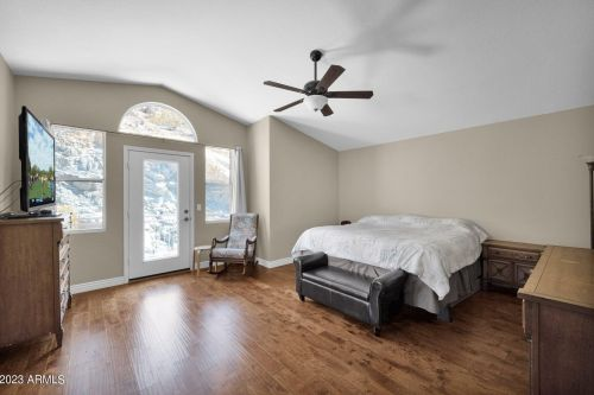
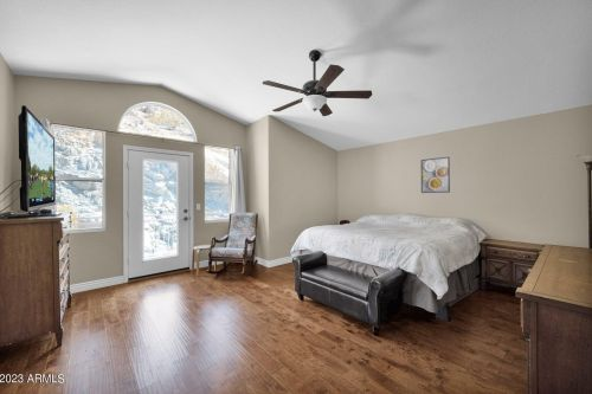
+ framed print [420,156,451,194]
